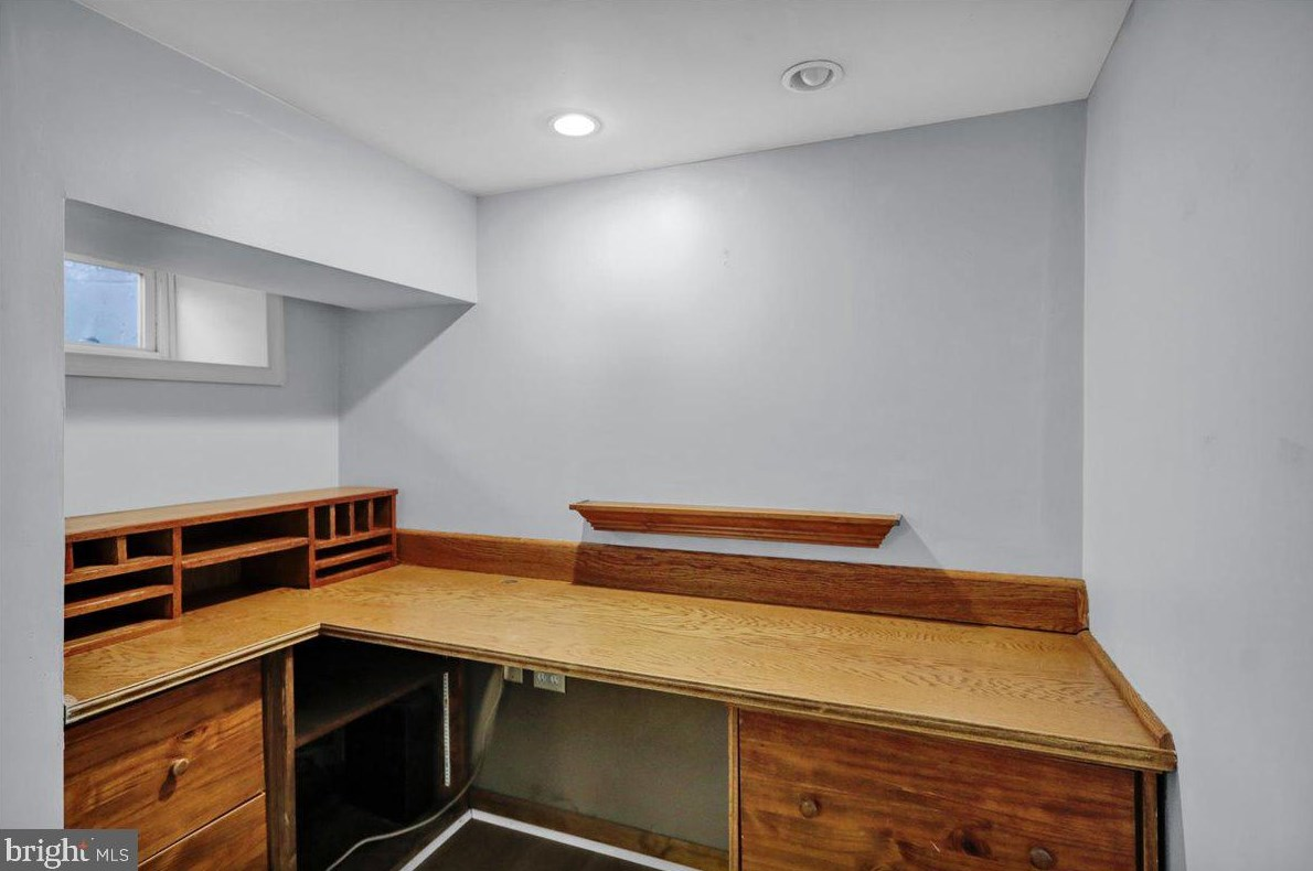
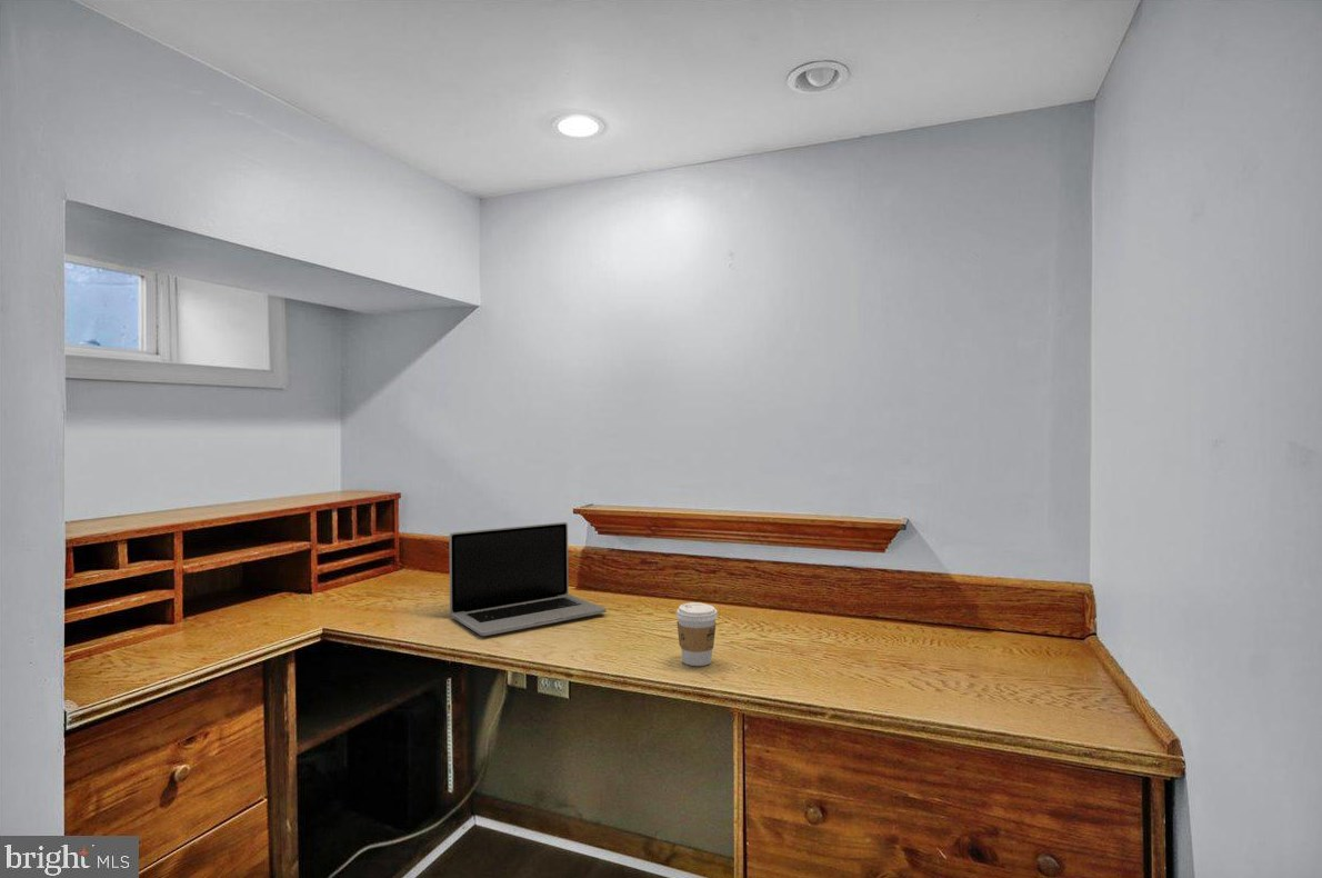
+ coffee cup [675,601,719,667]
+ laptop [448,521,608,637]
